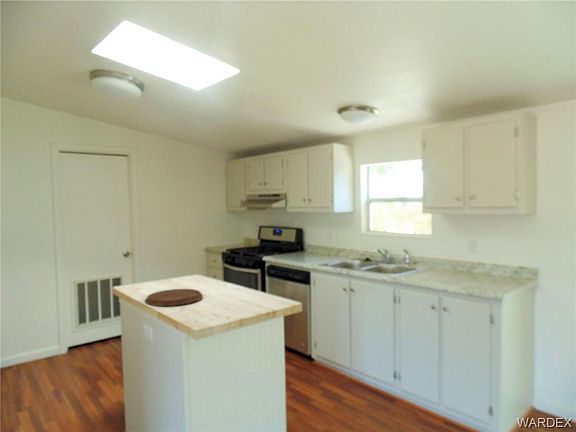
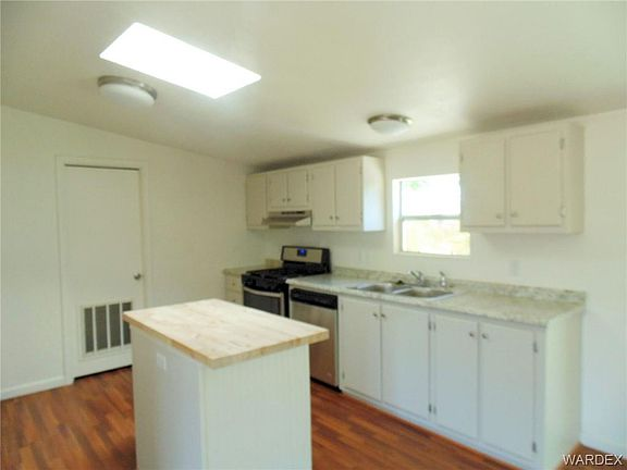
- cutting board [144,288,204,307]
